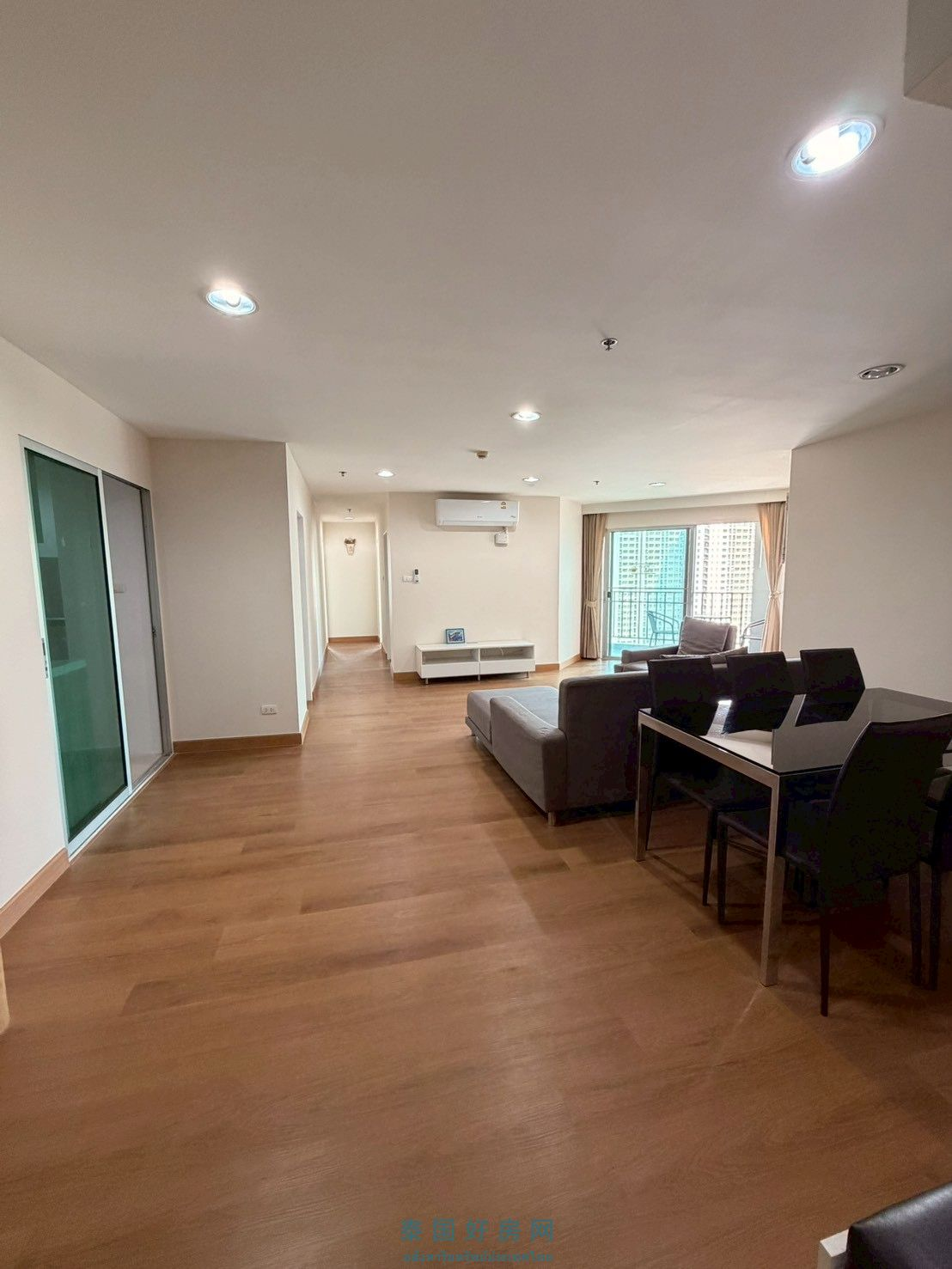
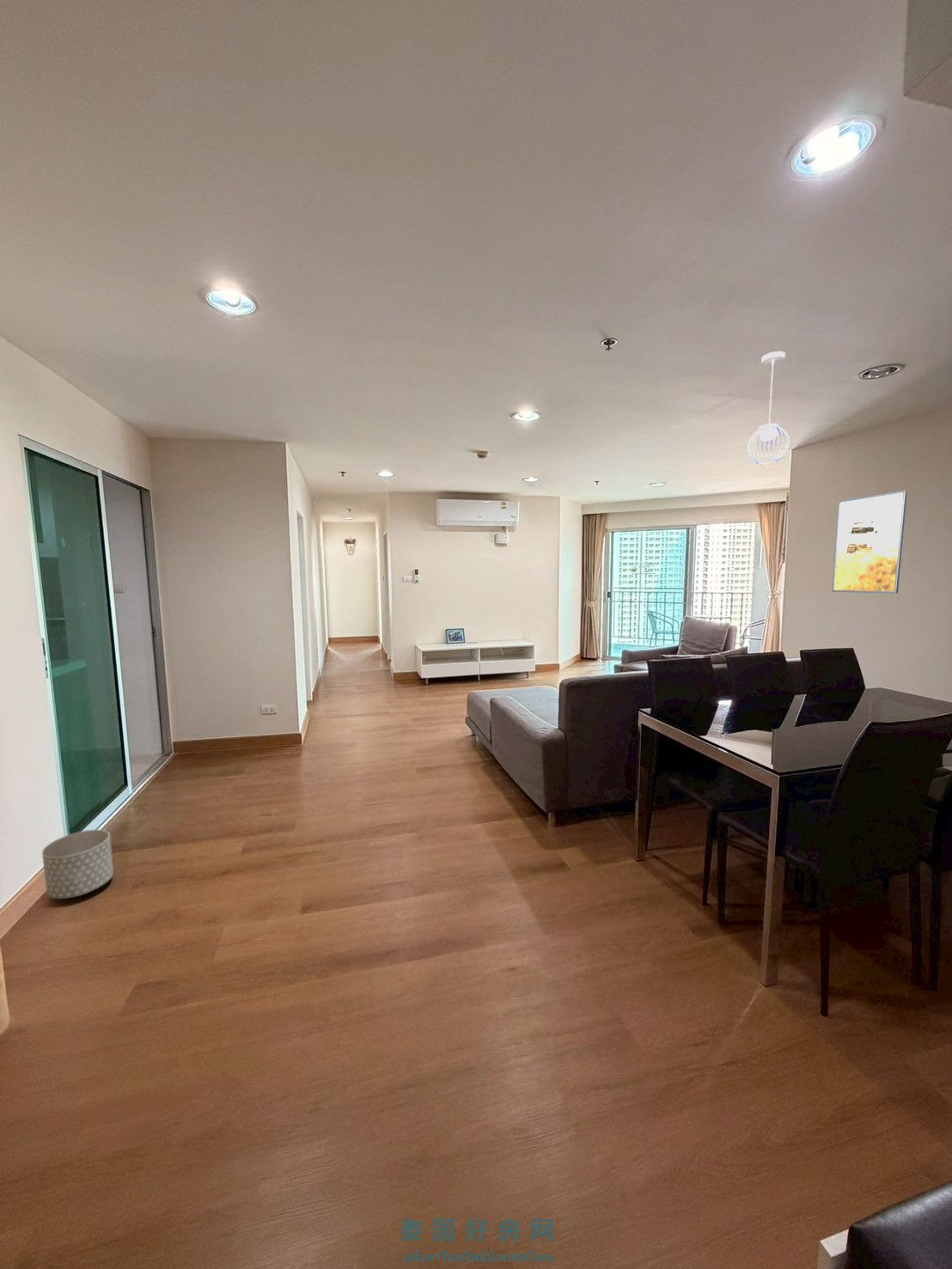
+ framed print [831,490,908,594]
+ planter [41,828,114,900]
+ pendant light [746,351,790,466]
